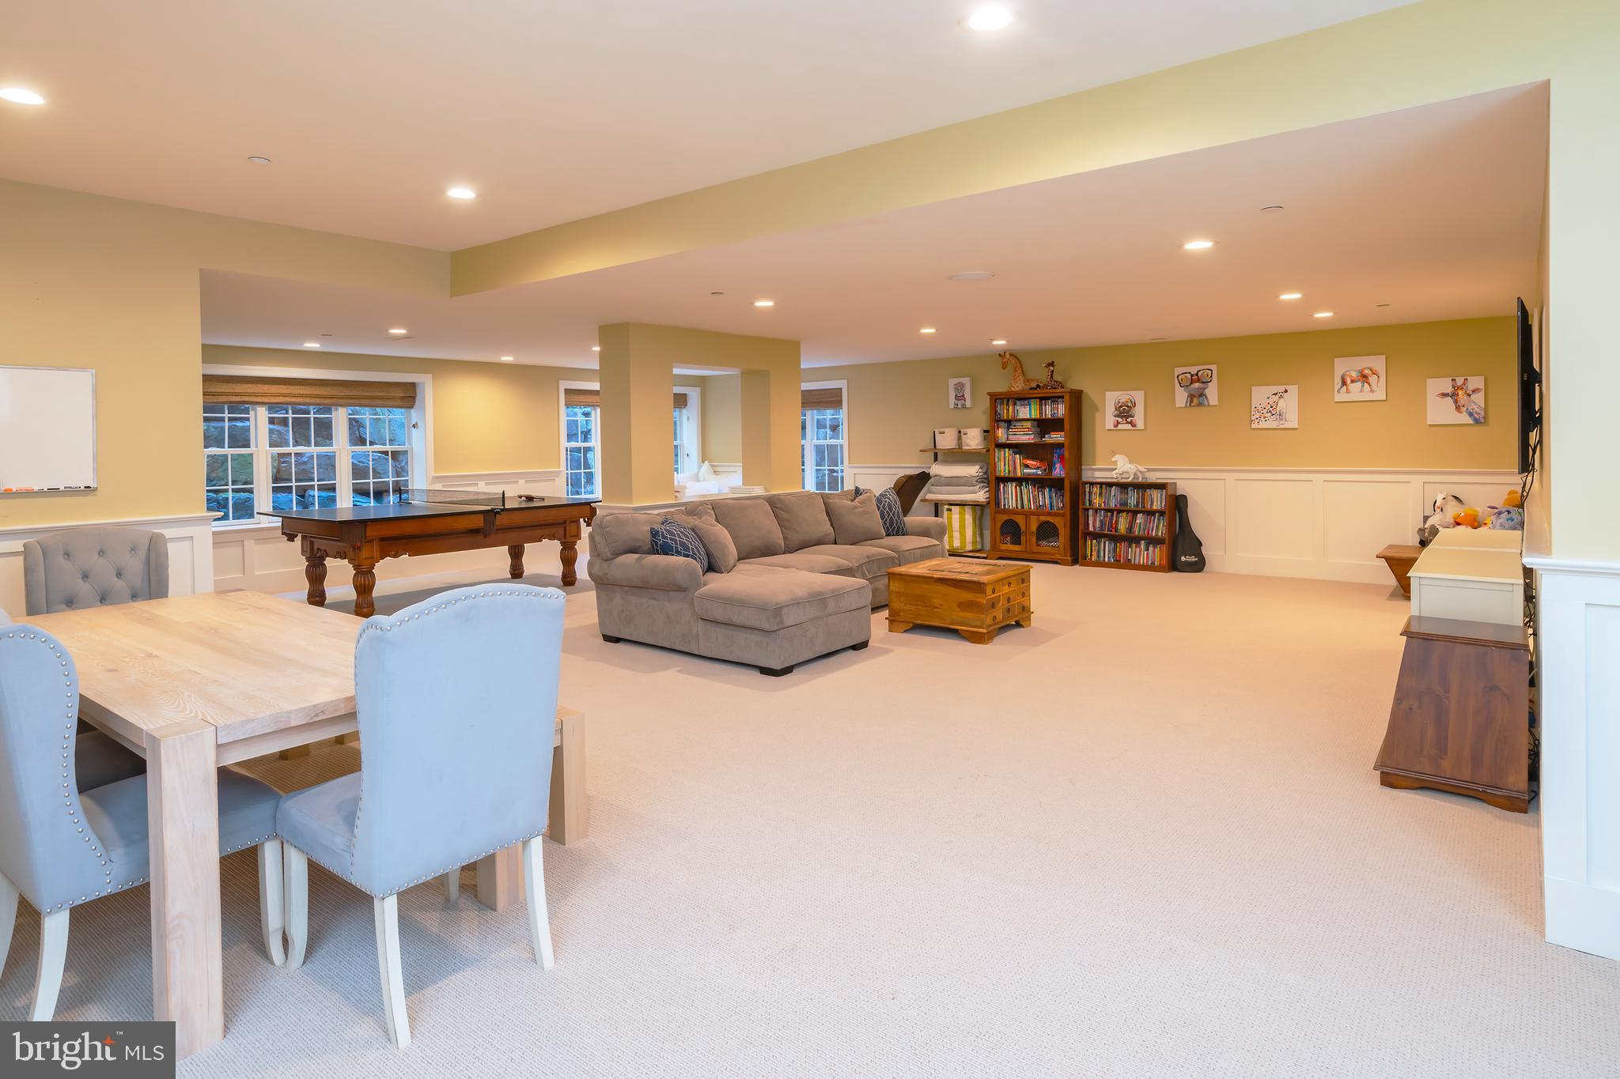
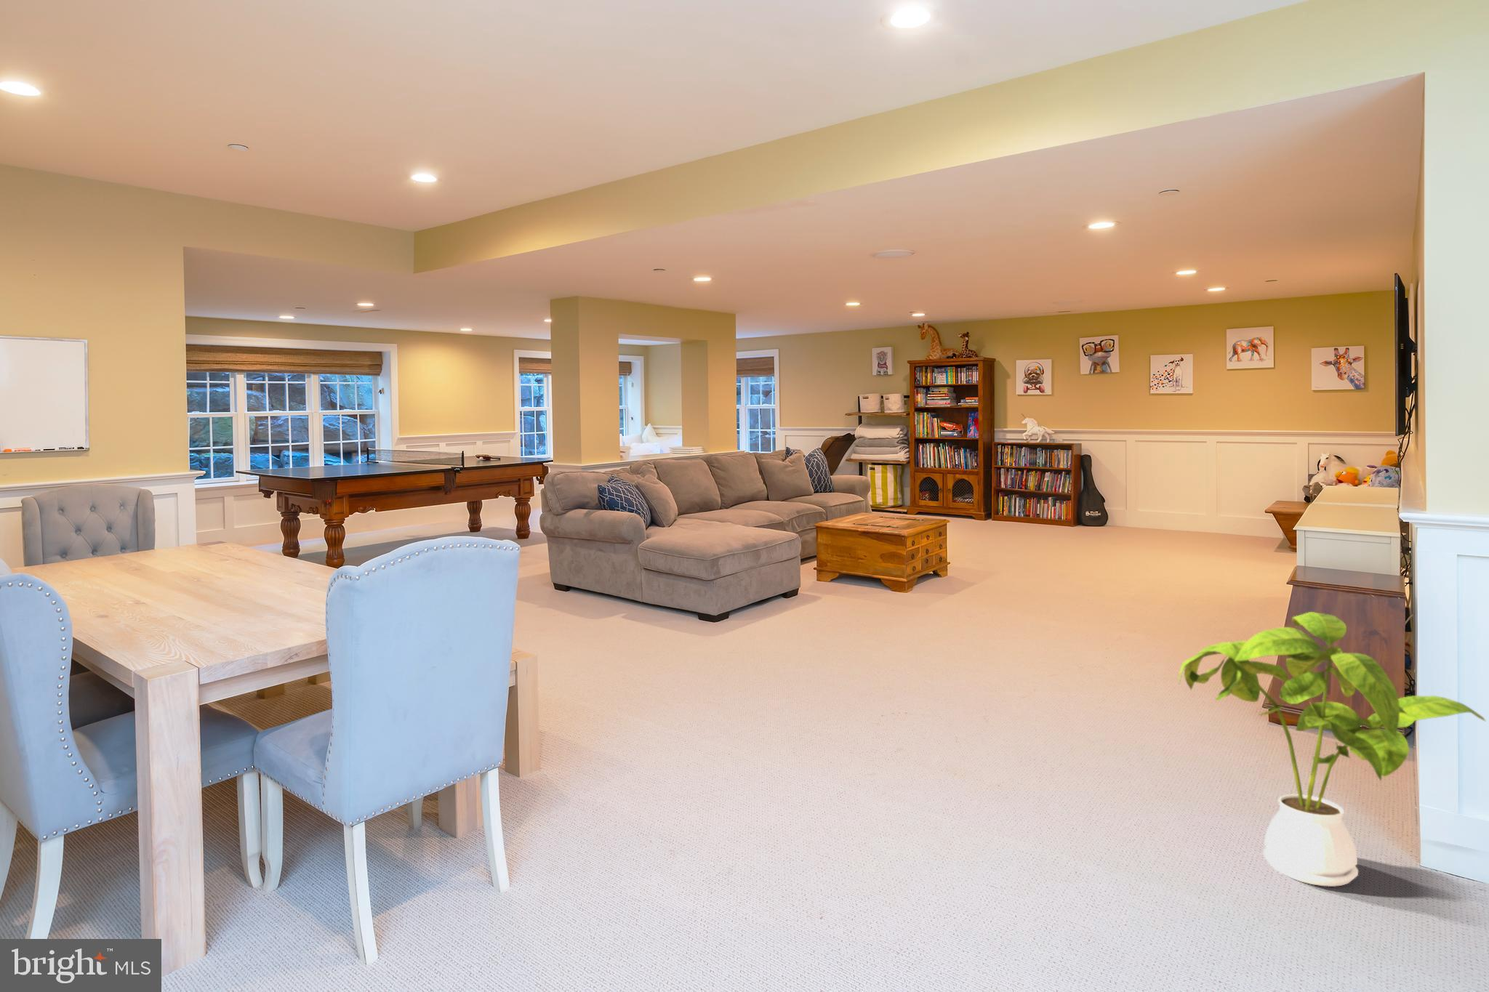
+ house plant [1178,611,1486,887]
